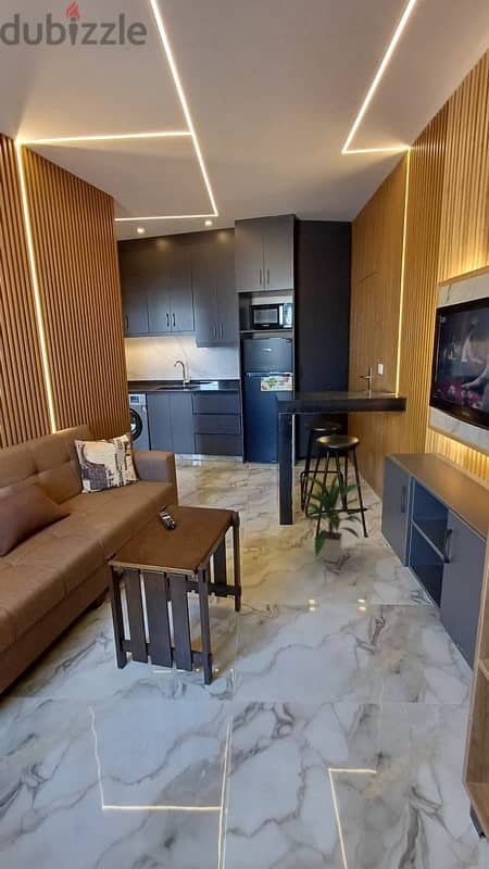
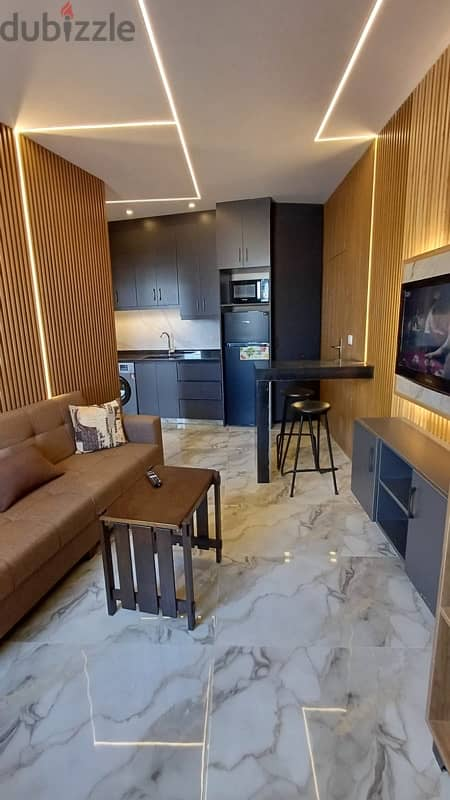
- indoor plant [297,470,368,564]
